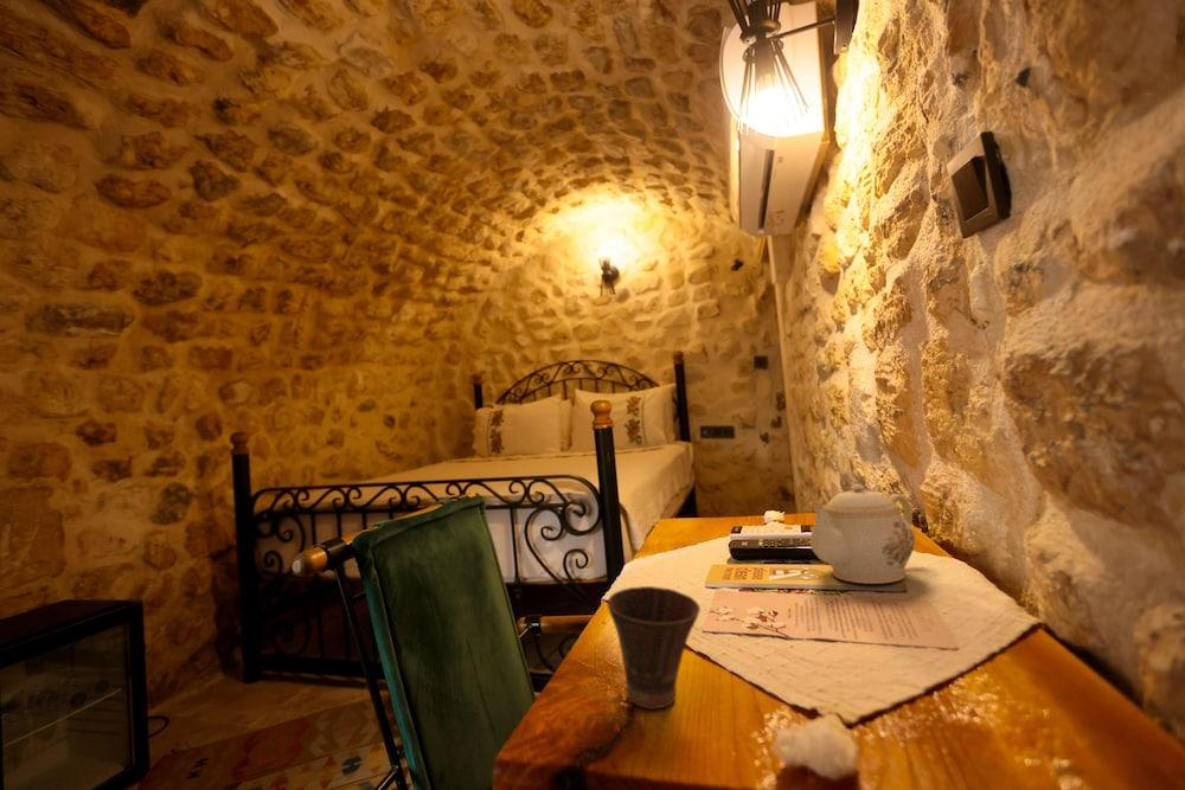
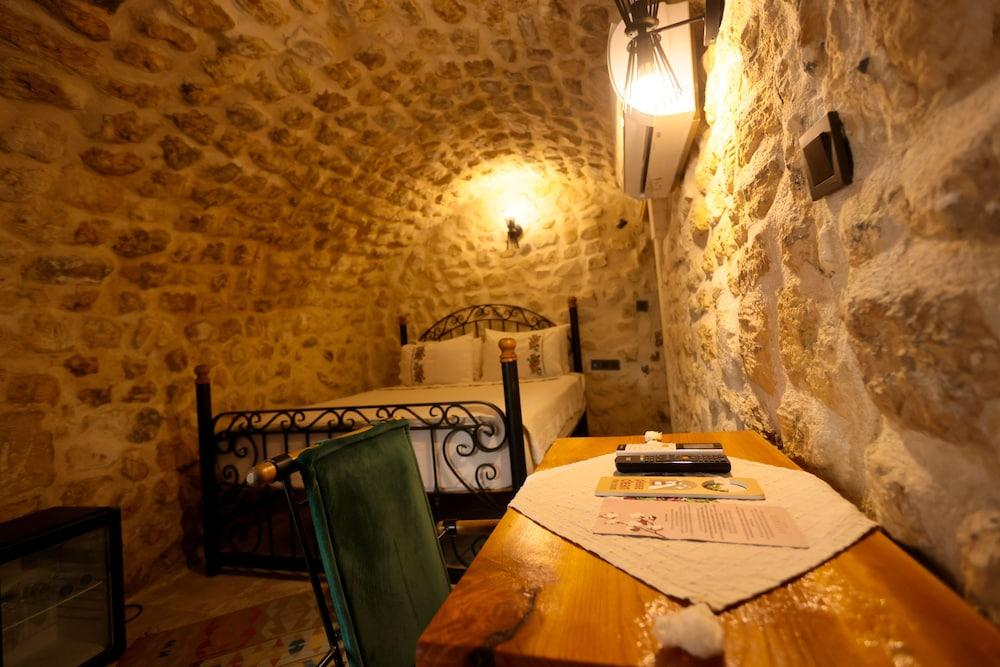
- teapot [808,483,916,585]
- cup [607,585,702,711]
